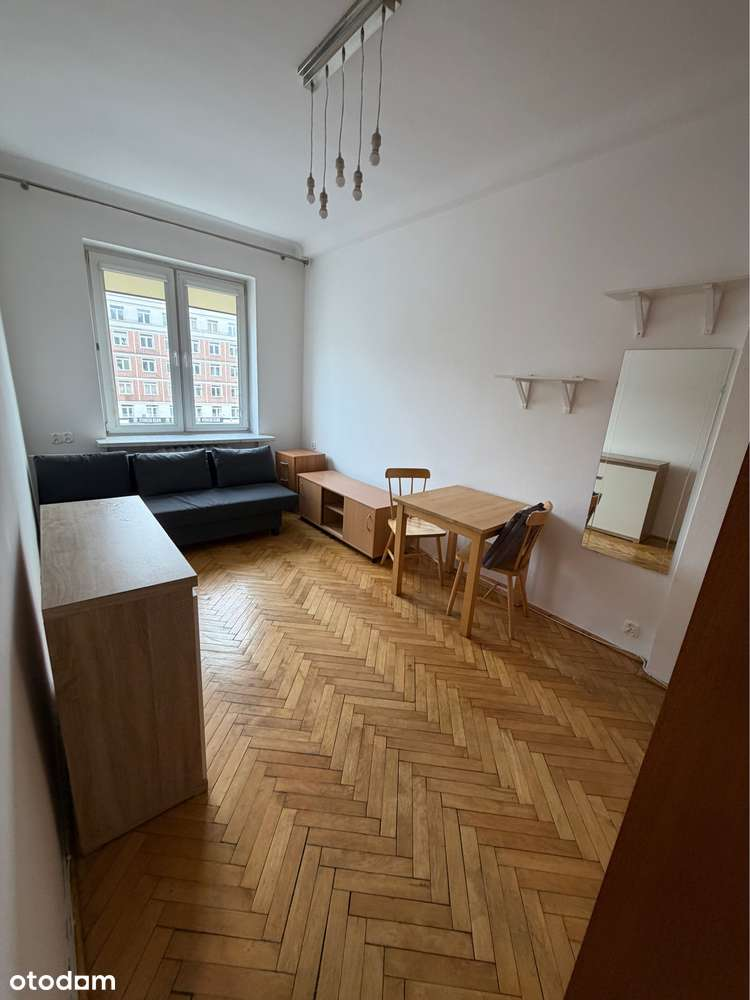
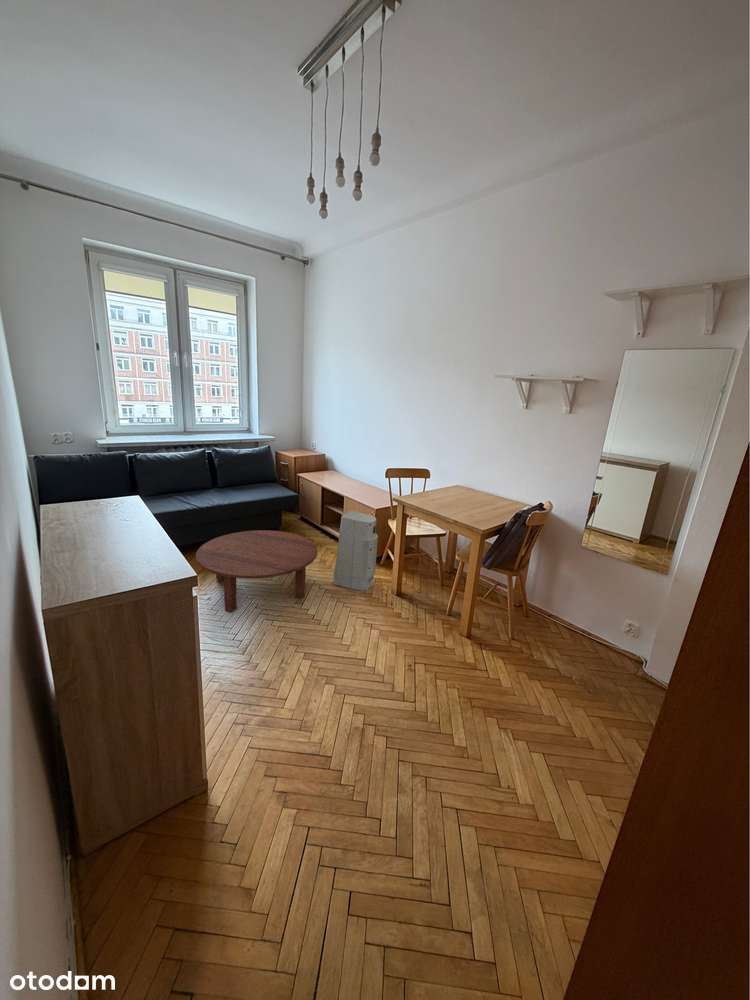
+ coffee table [195,529,318,613]
+ air purifier [332,510,379,592]
